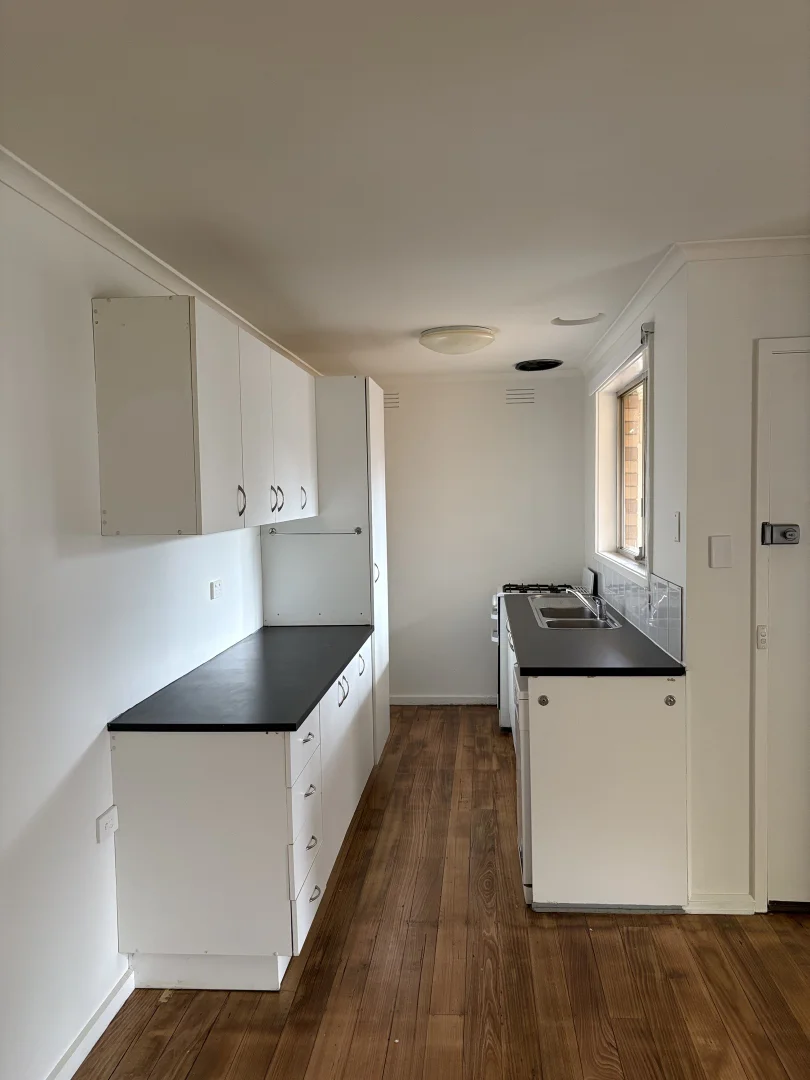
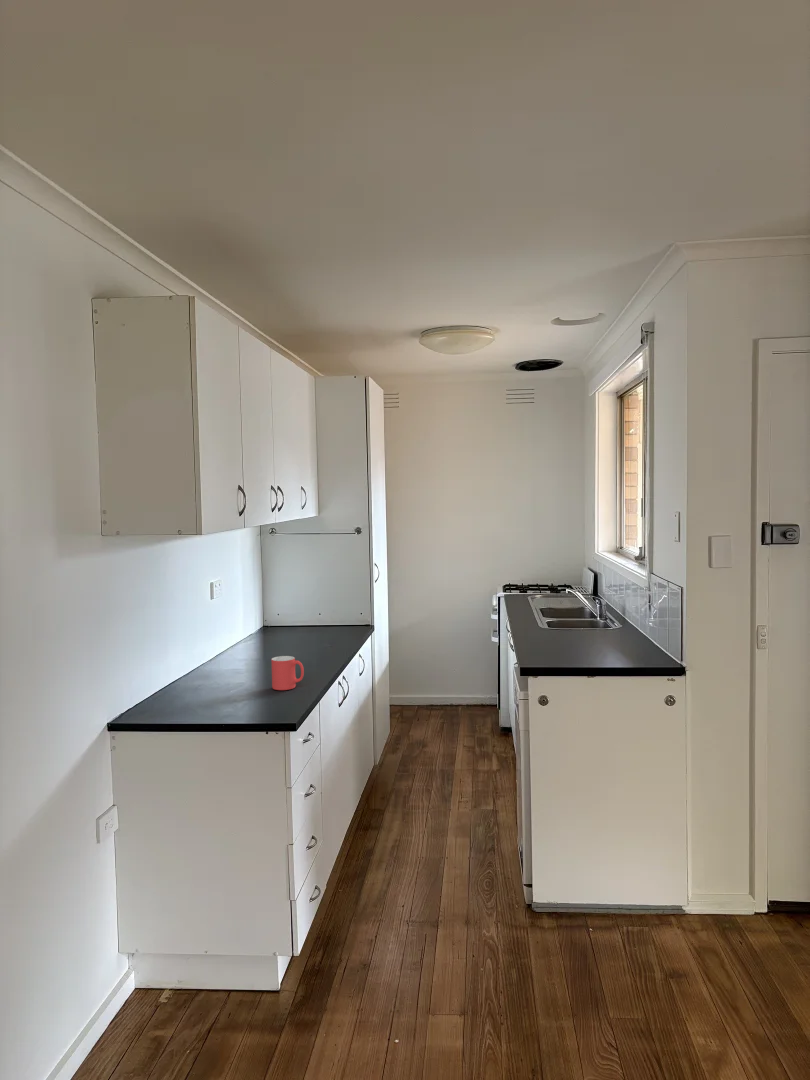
+ mug [270,655,305,691]
